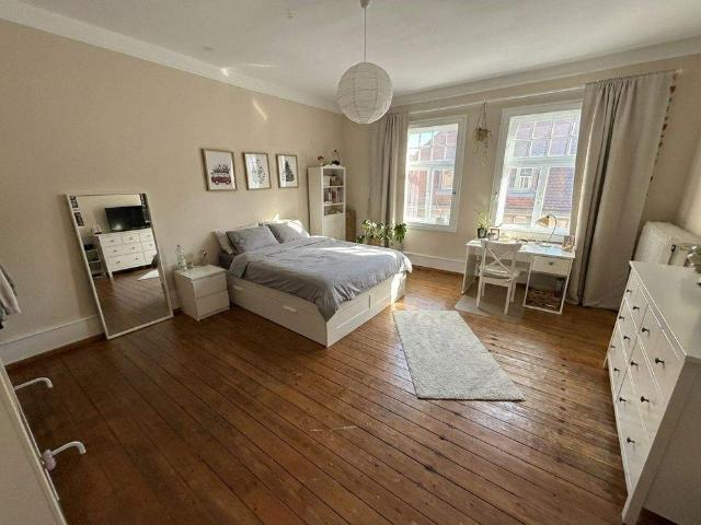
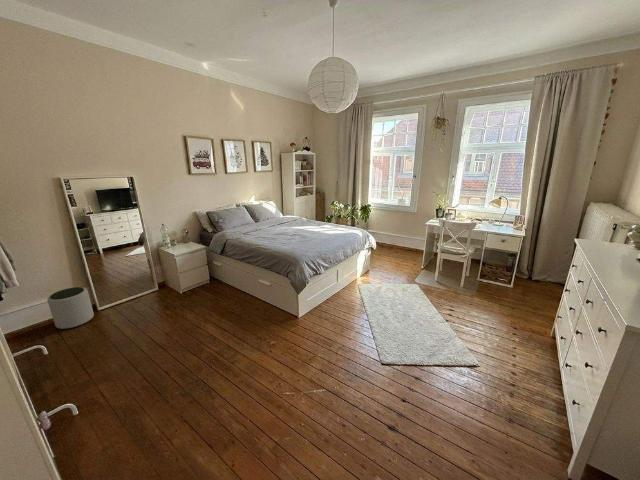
+ plant pot [46,286,95,330]
